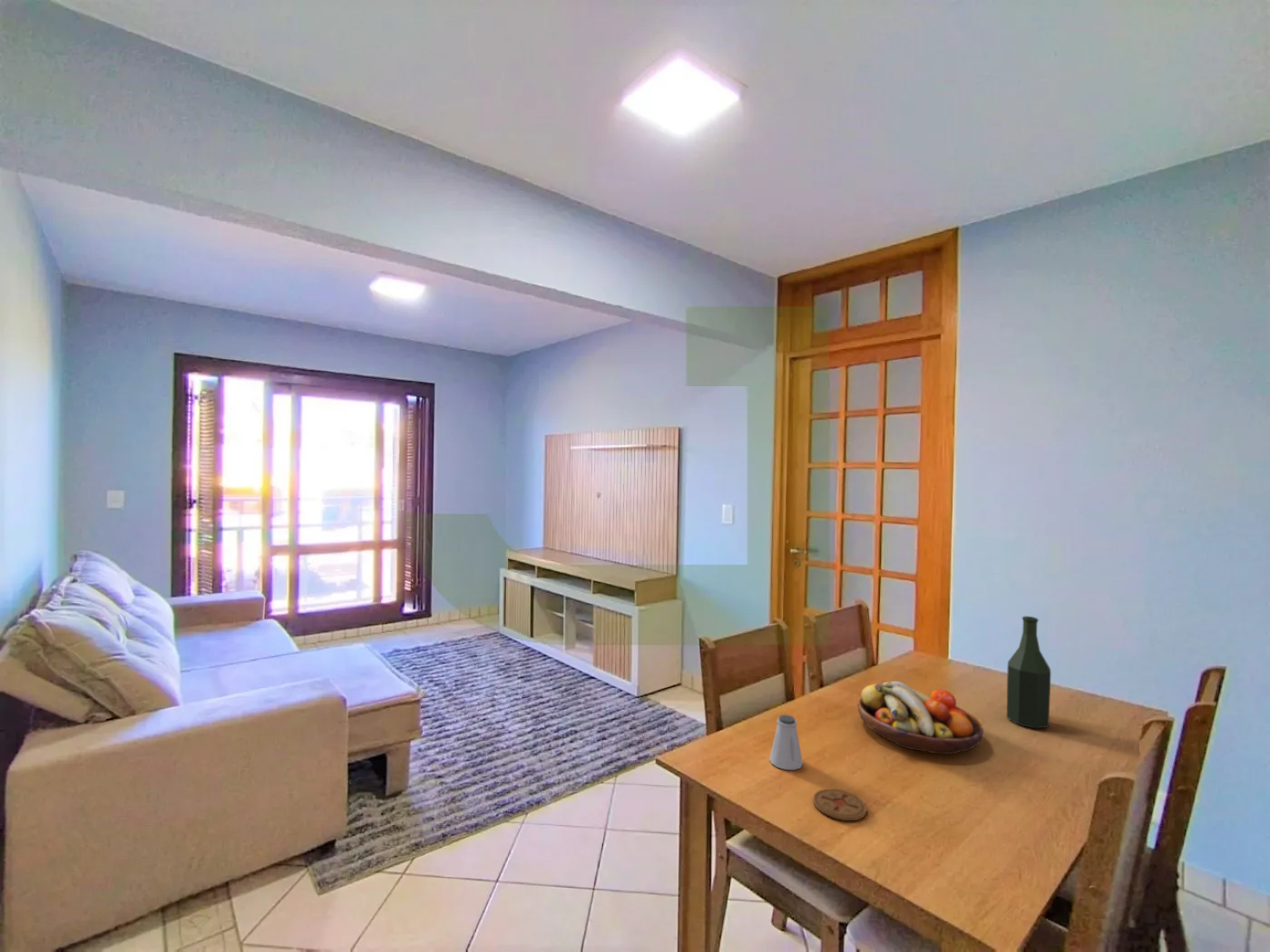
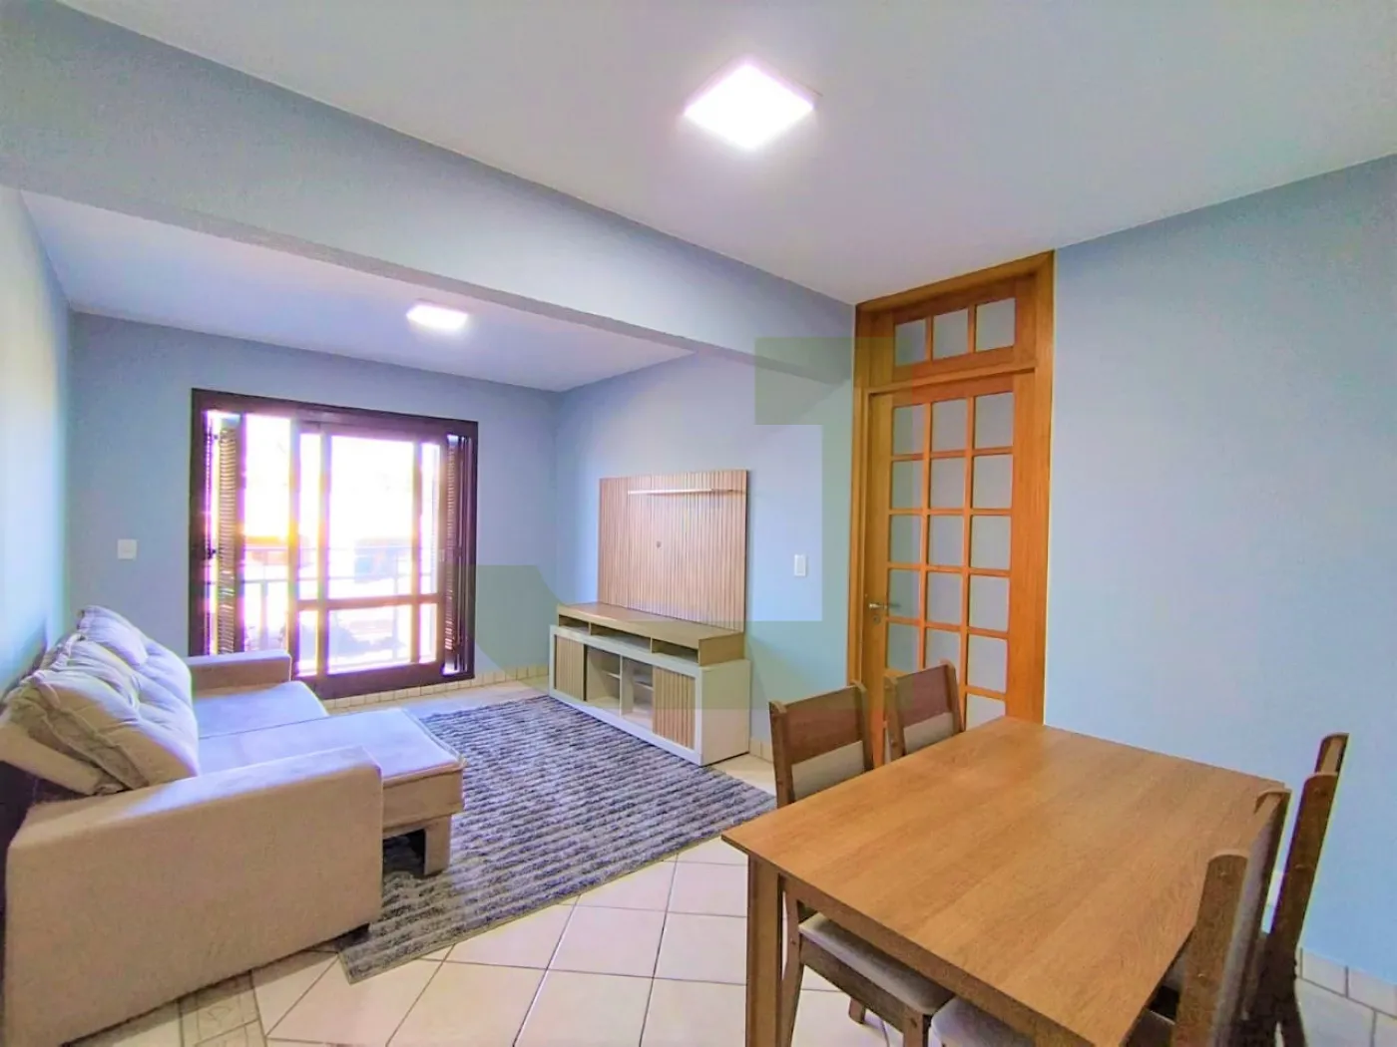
- fruit bowl [857,680,984,755]
- coaster [813,788,868,821]
- bottle [1006,616,1051,729]
- saltshaker [768,714,804,771]
